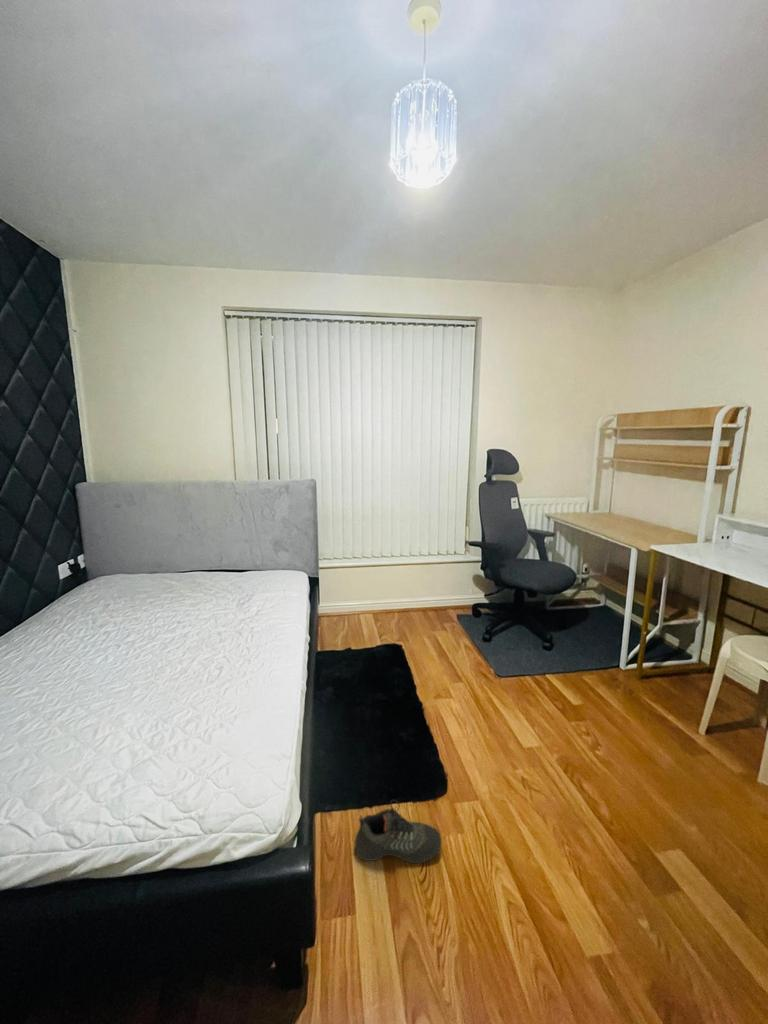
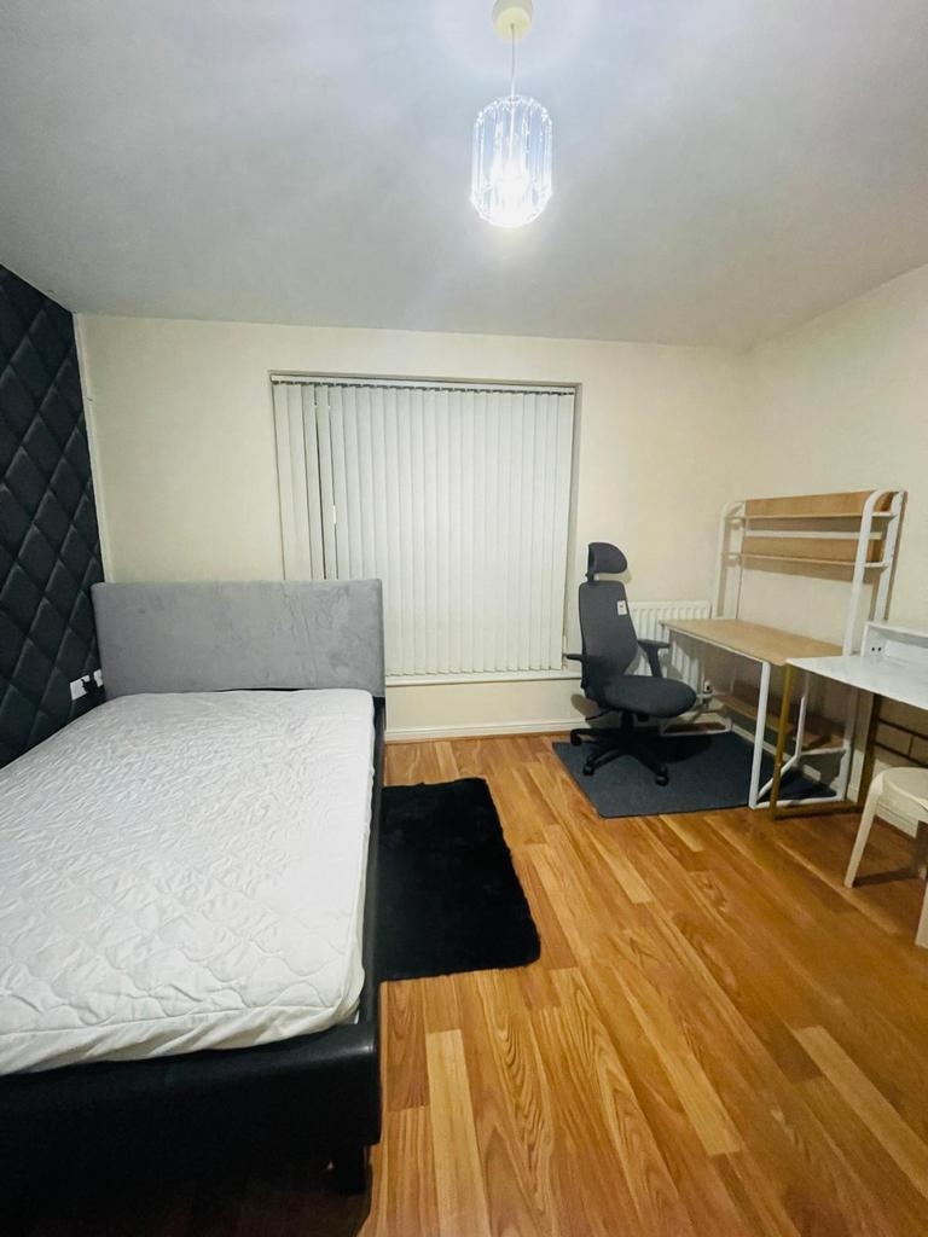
- shoe [354,799,442,864]
